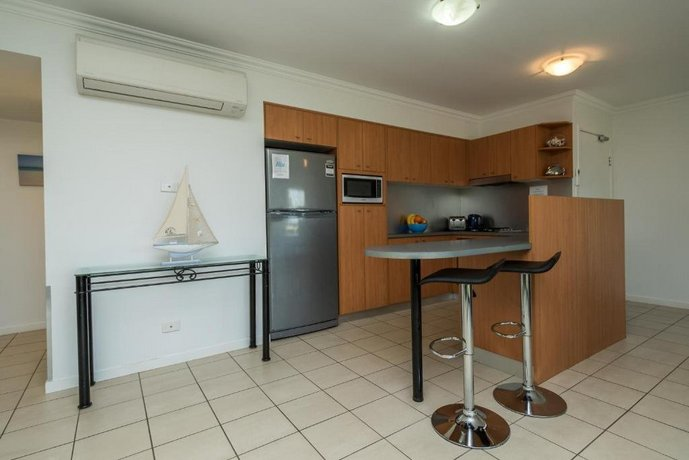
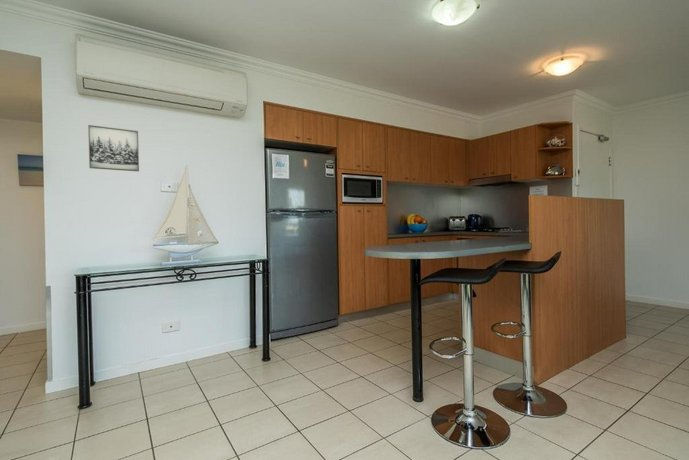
+ wall art [87,124,140,172]
